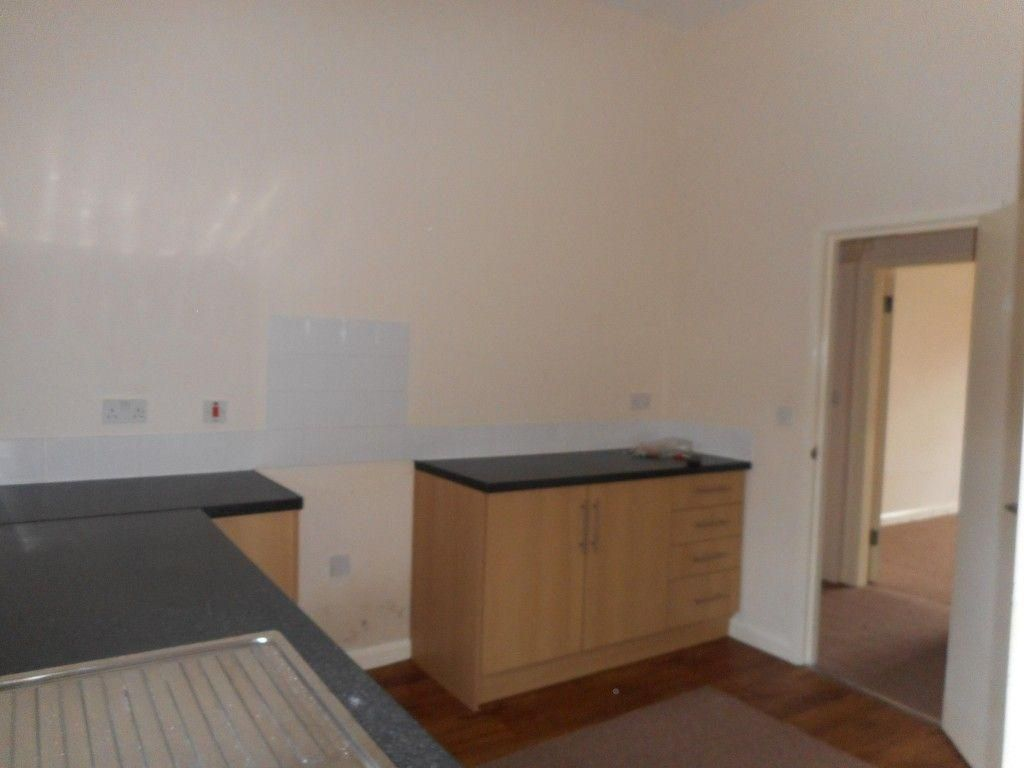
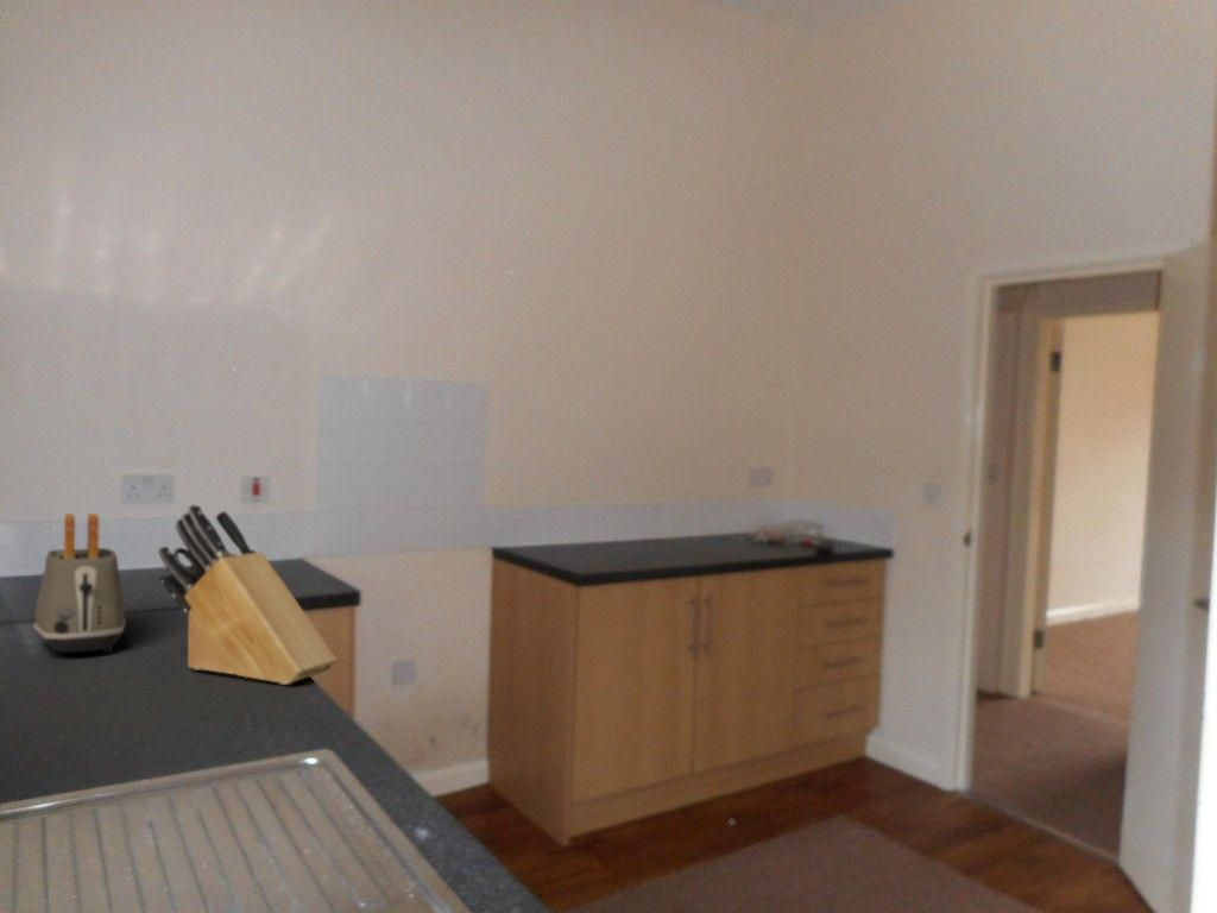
+ knife block [157,503,338,686]
+ toaster [32,512,127,654]
